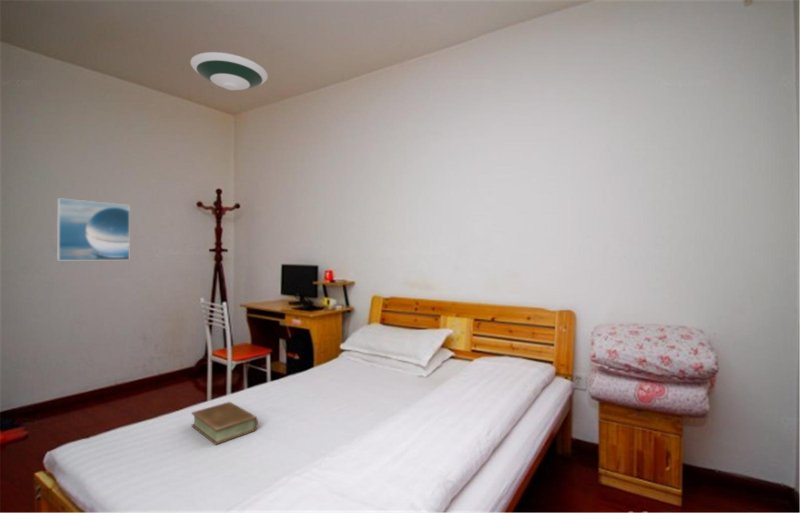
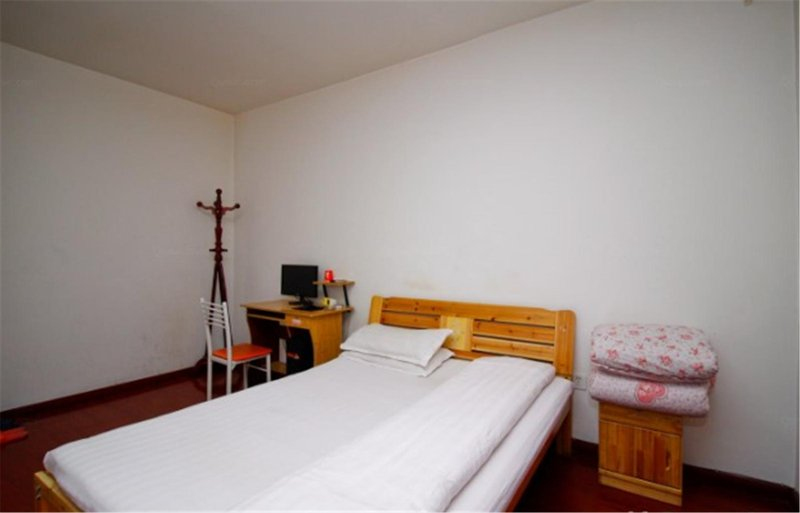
- book [191,401,259,446]
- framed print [56,197,131,261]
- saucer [189,51,269,91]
